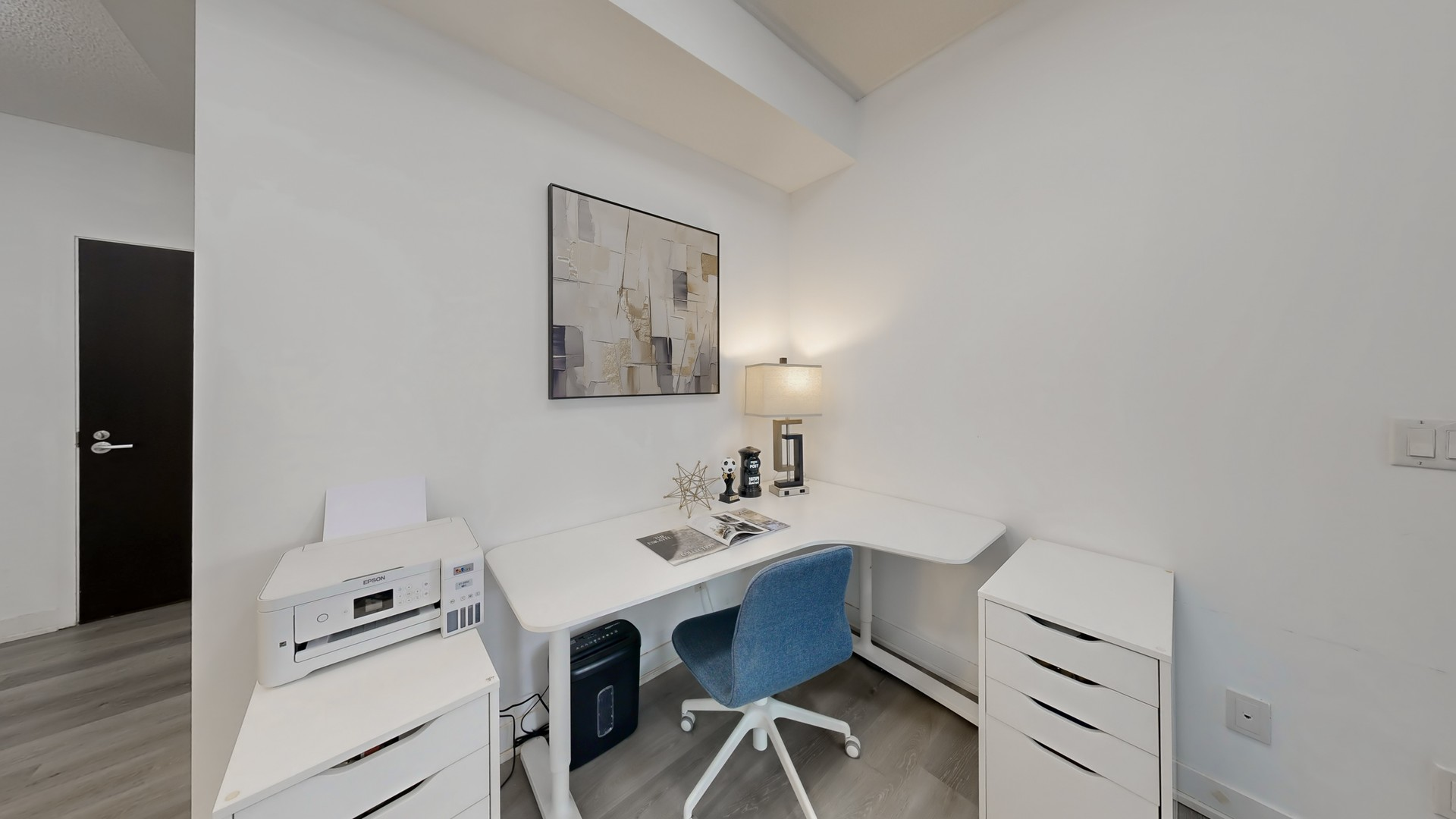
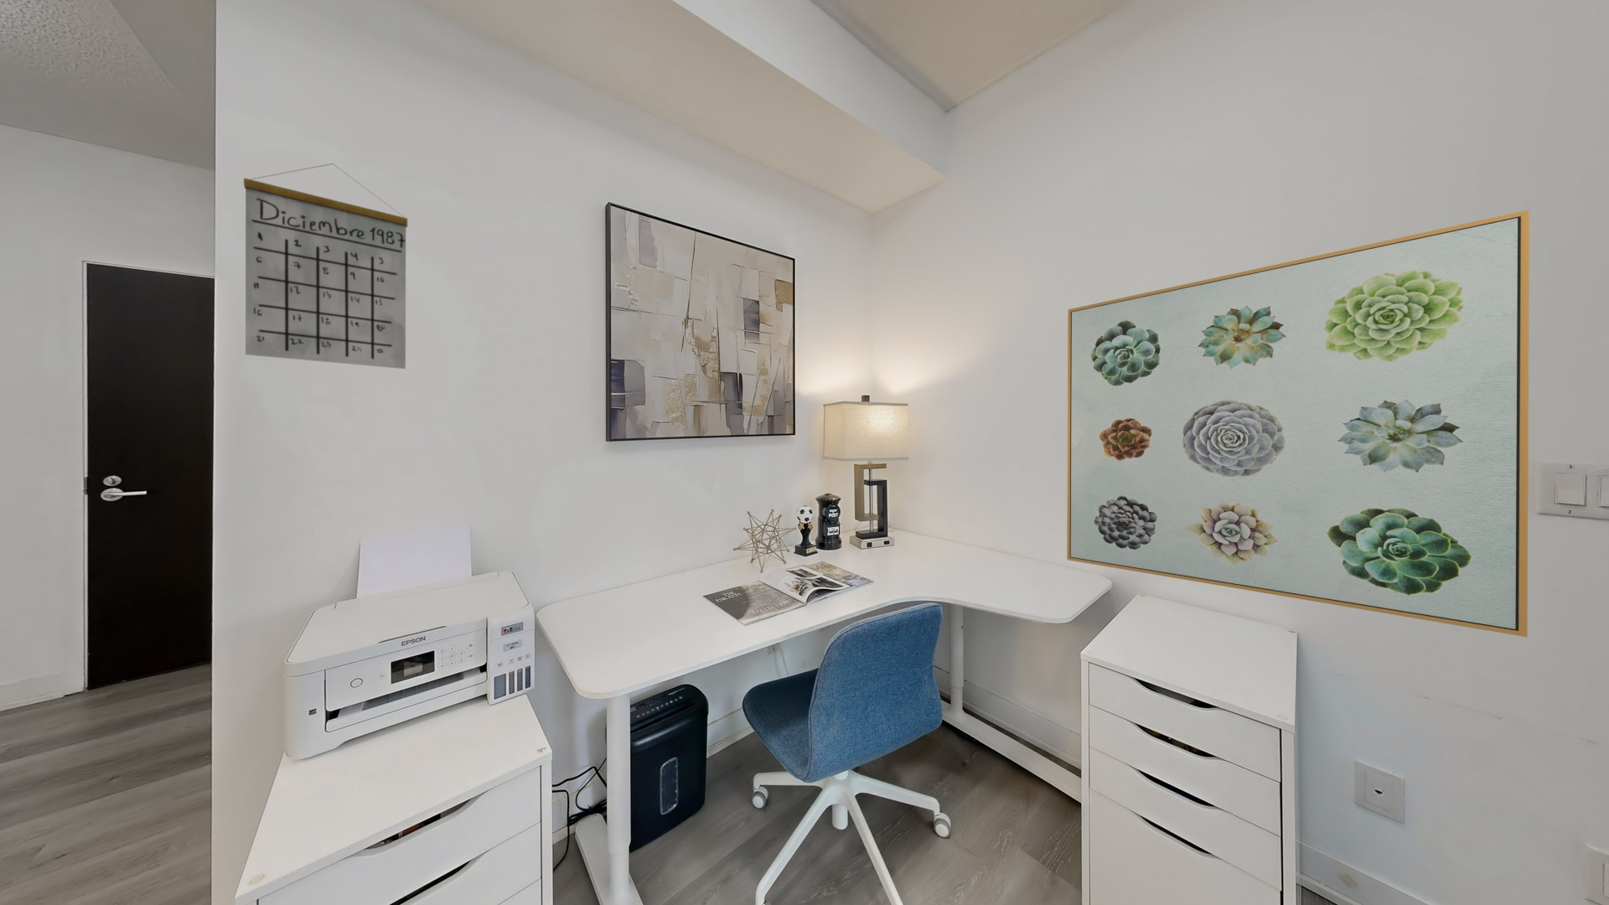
+ calendar [243,162,408,369]
+ wall art [1066,209,1531,638]
